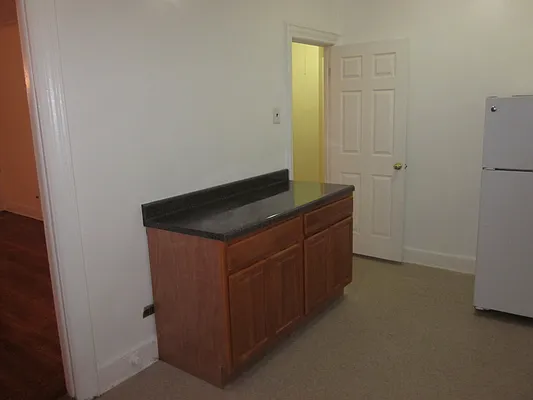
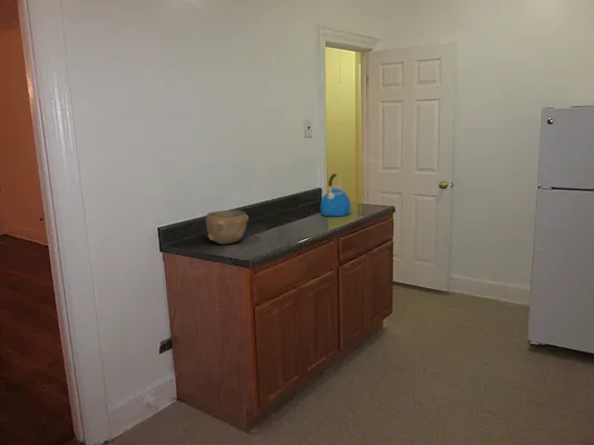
+ bowl [205,209,250,245]
+ kettle [320,172,352,217]
